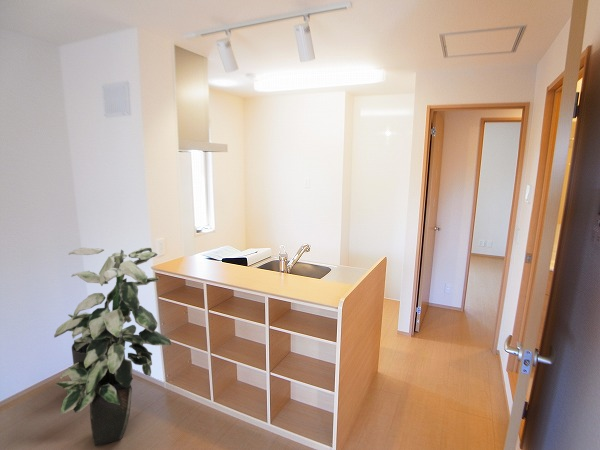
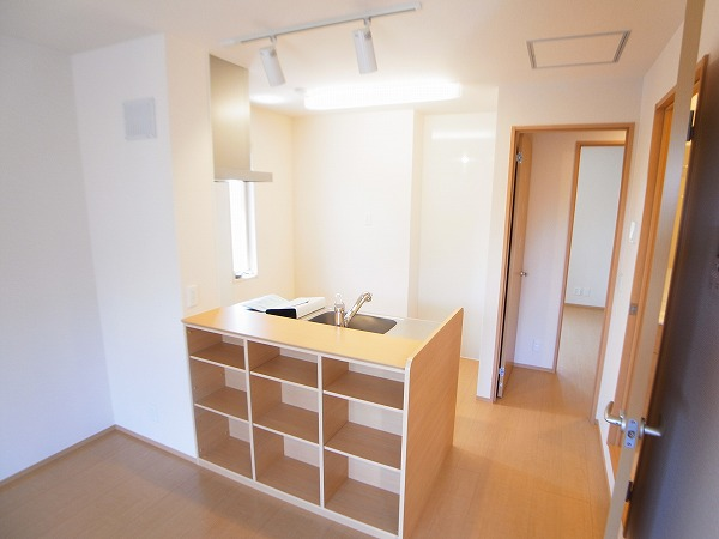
- indoor plant [53,247,173,447]
- waste bin [71,337,126,368]
